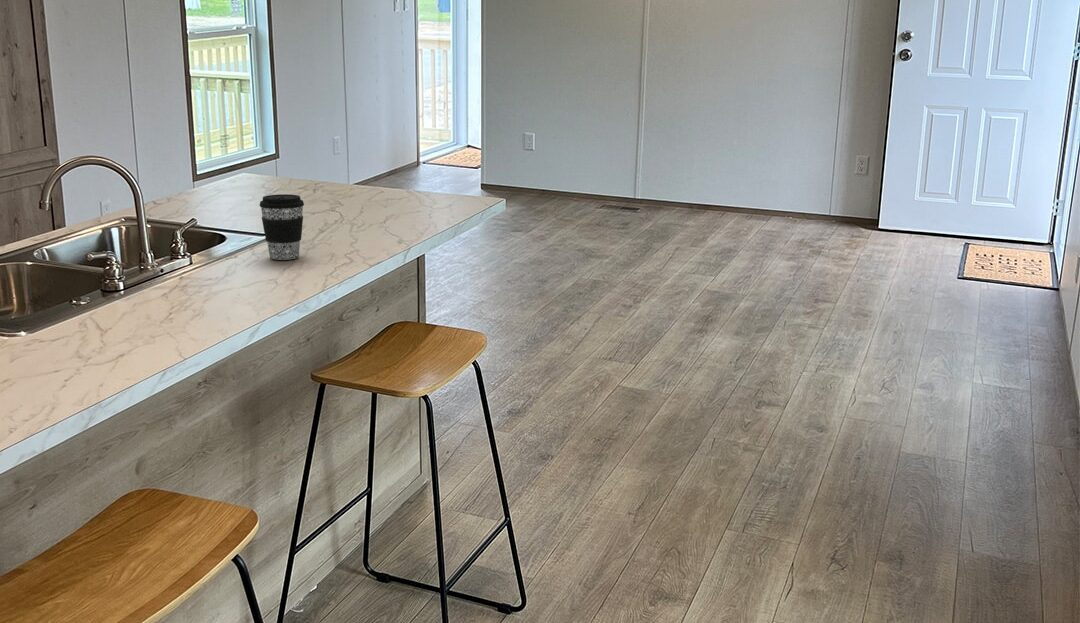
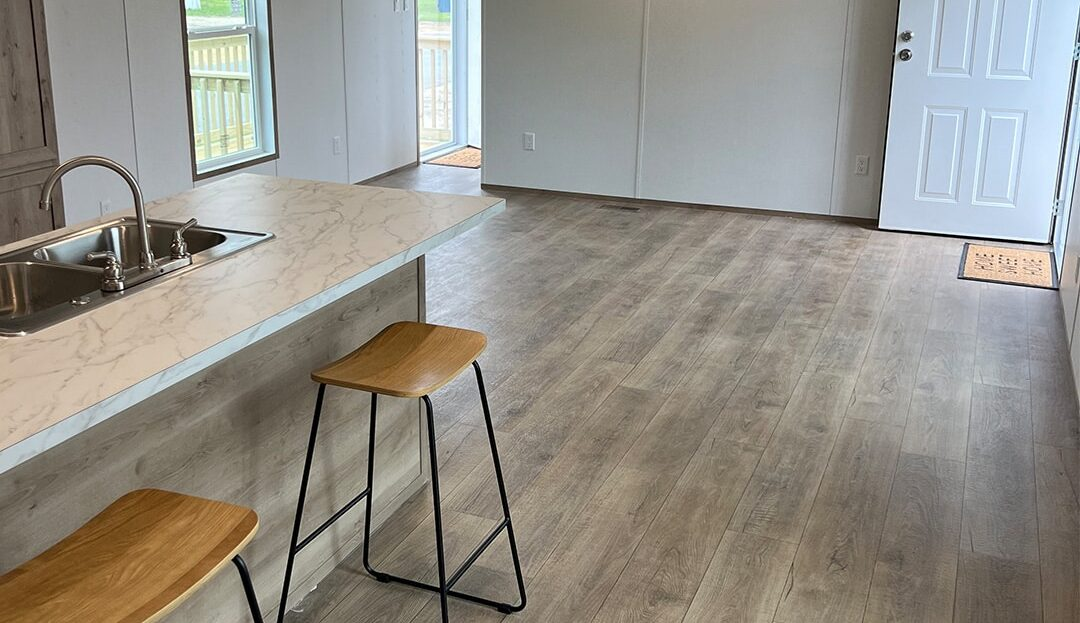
- coffee cup [259,193,305,261]
